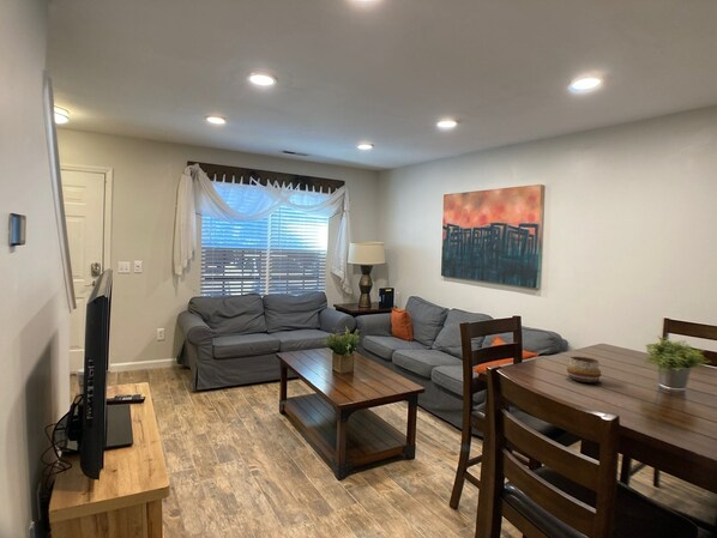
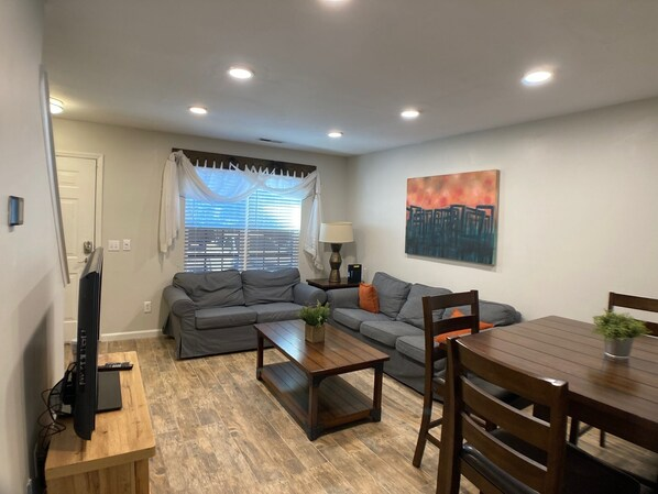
- decorative bowl [566,356,602,383]
